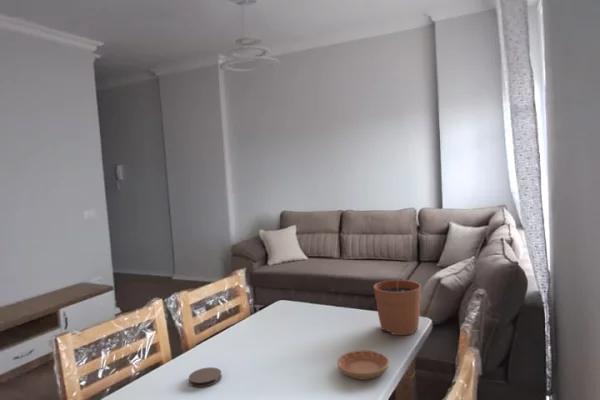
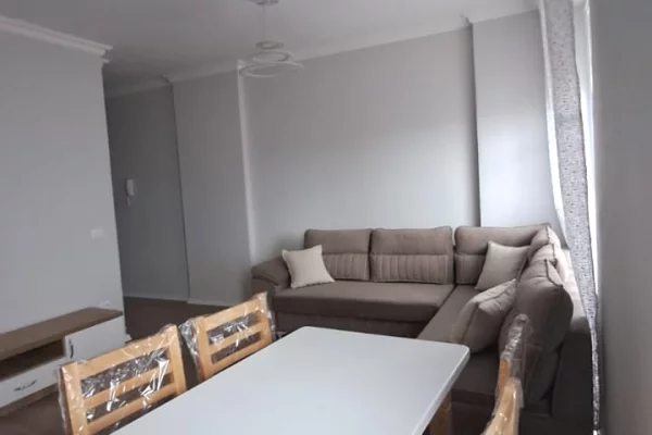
- coaster [188,366,223,388]
- saucer [336,349,390,381]
- plant pot [373,264,422,336]
